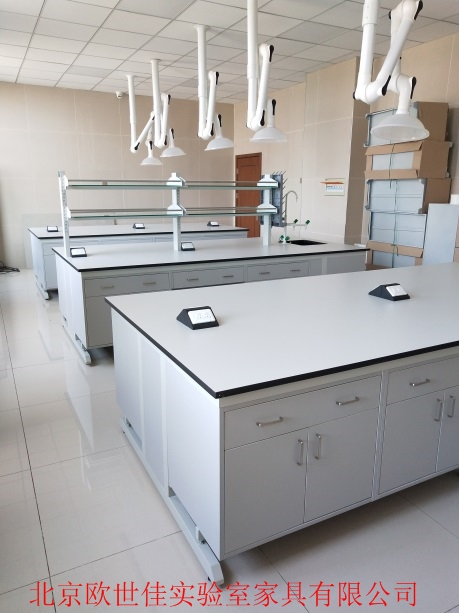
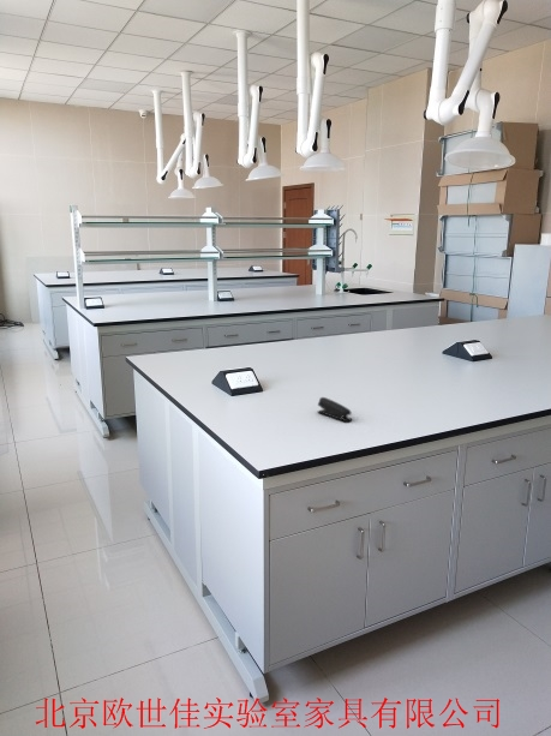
+ stapler [317,396,353,423]
